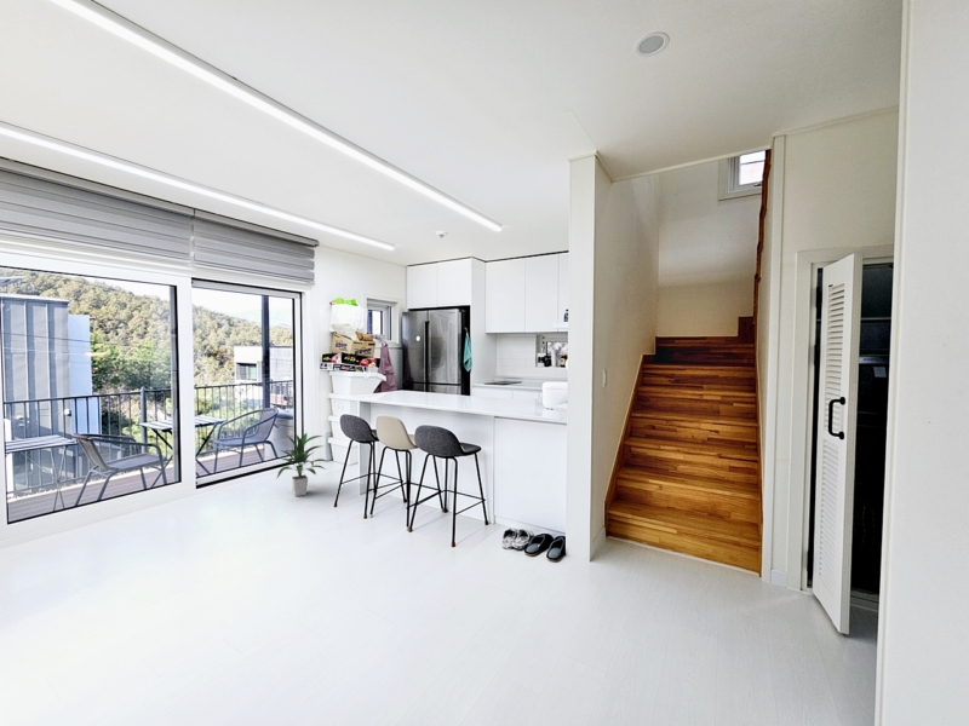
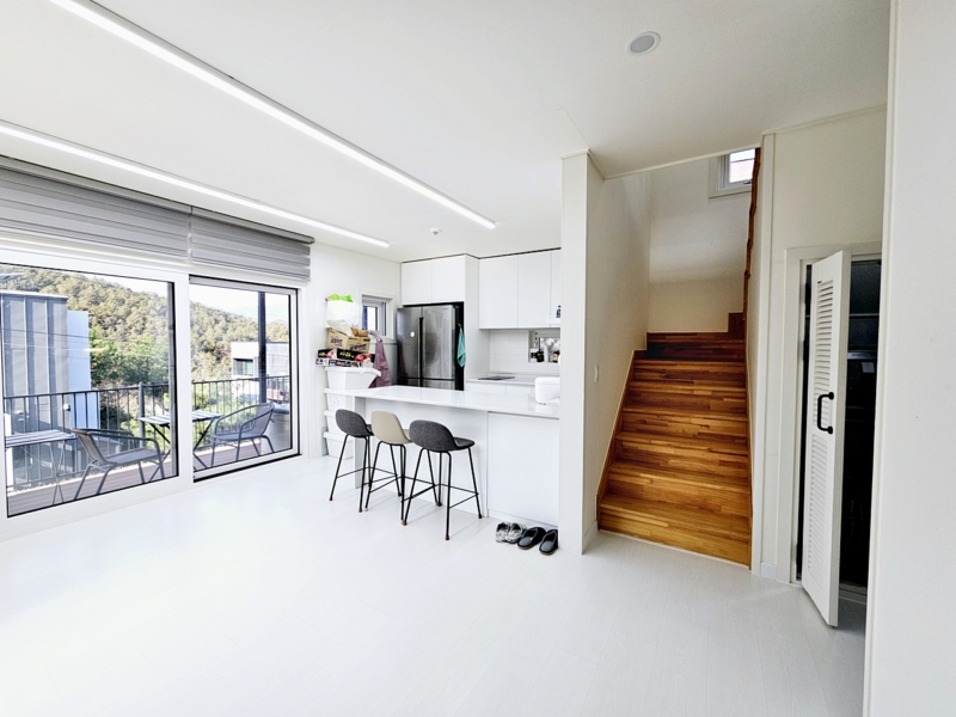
- indoor plant [276,432,327,497]
